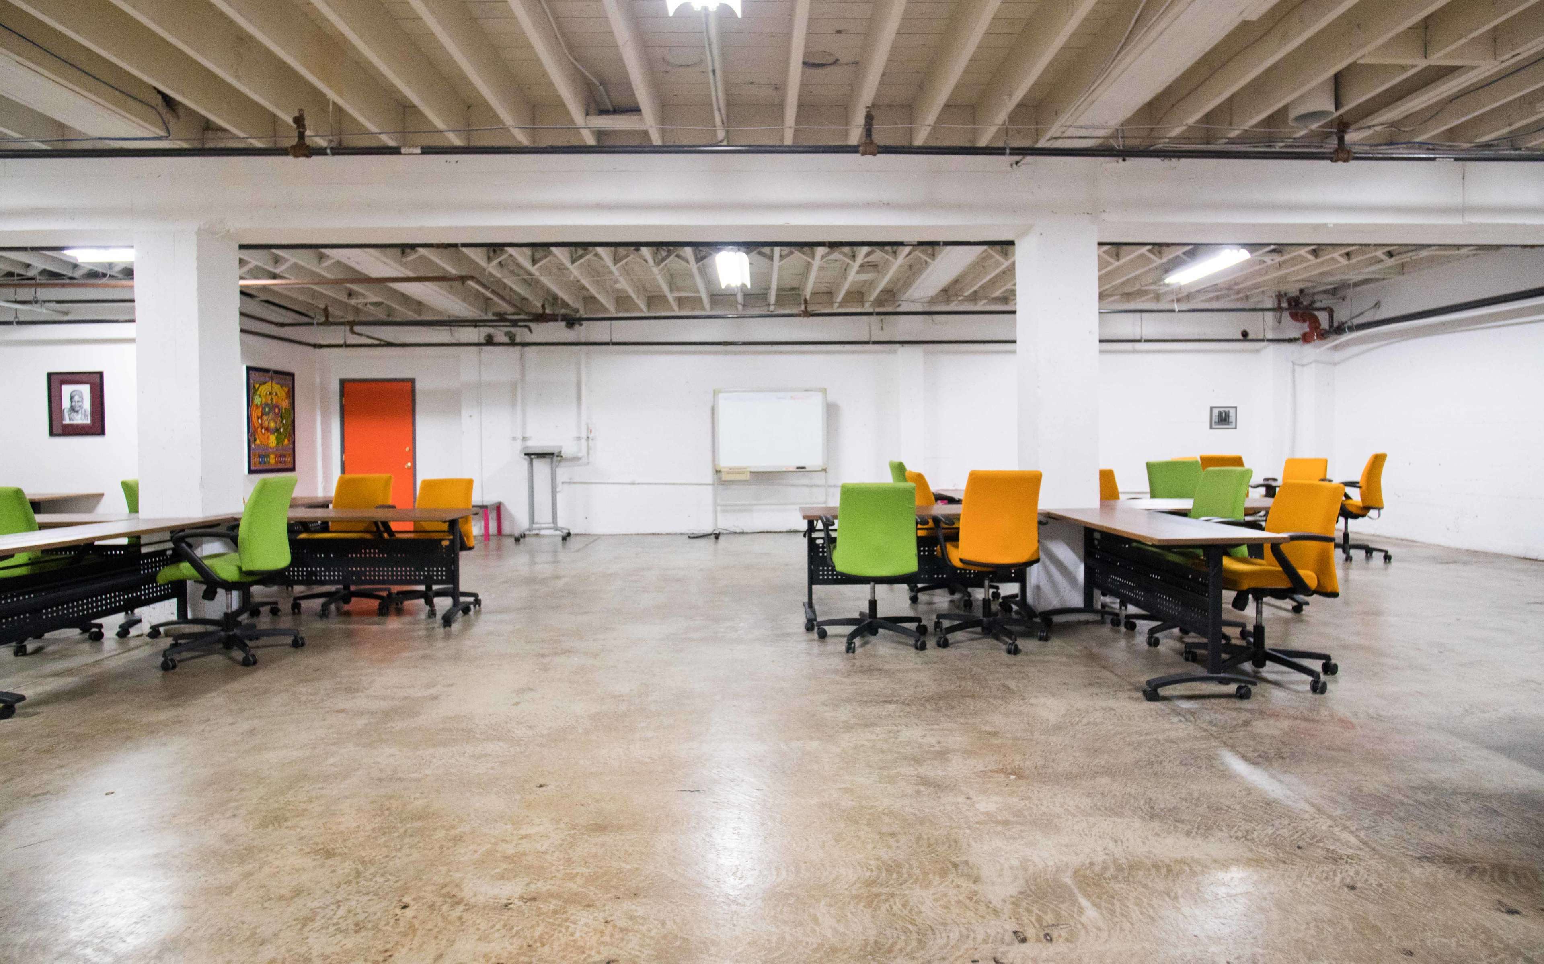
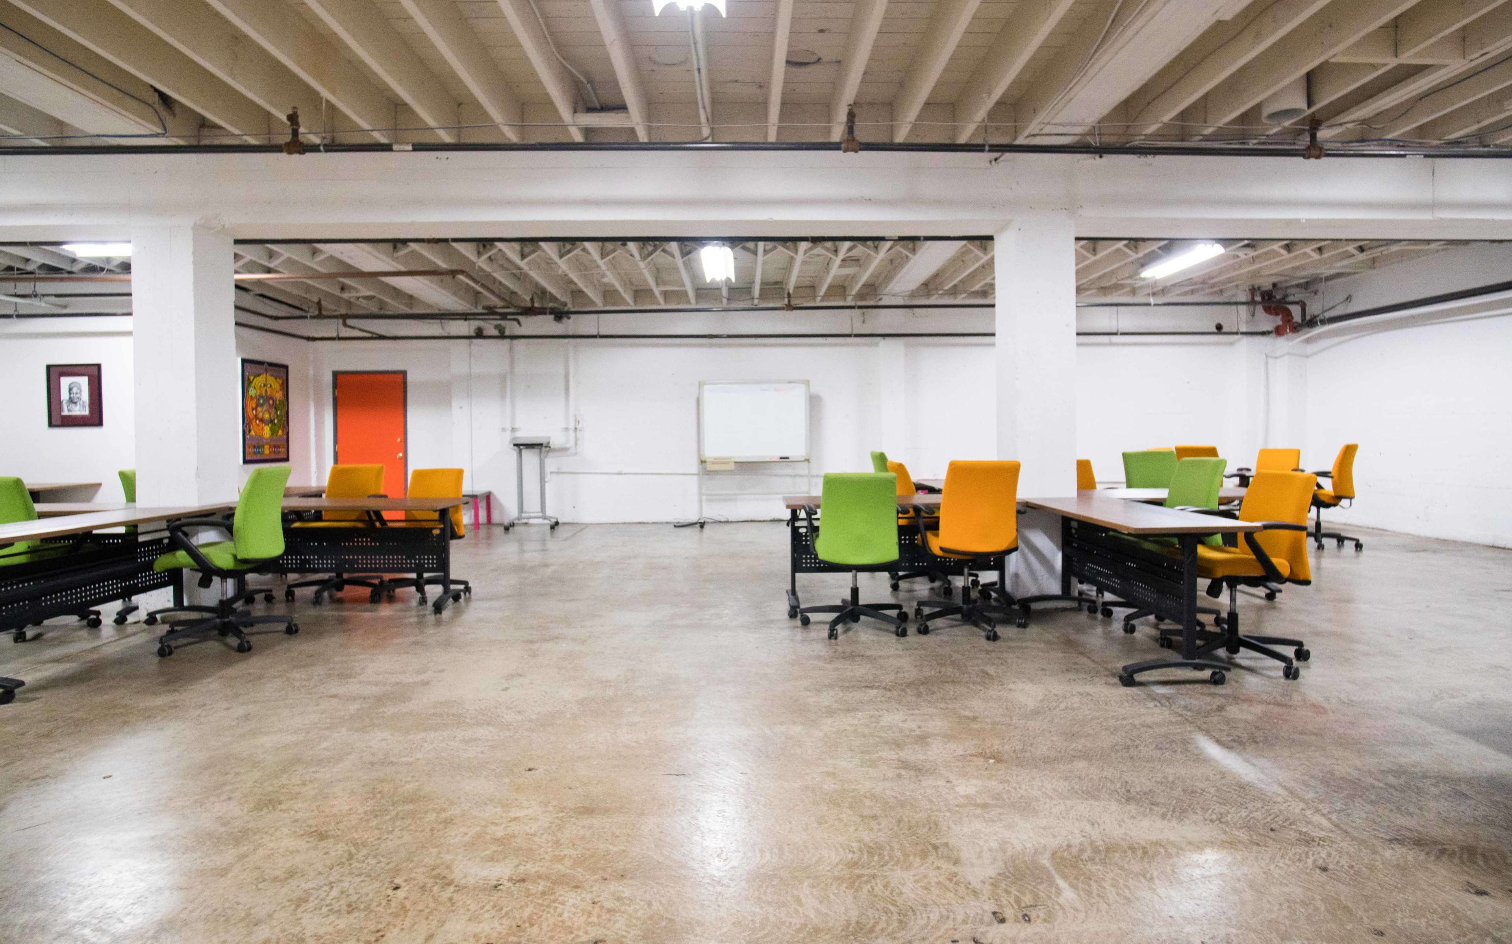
- wall art [1209,406,1237,430]
